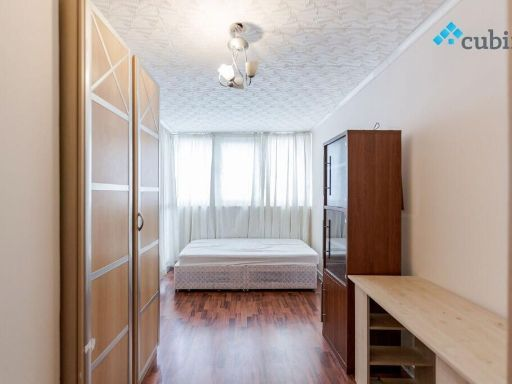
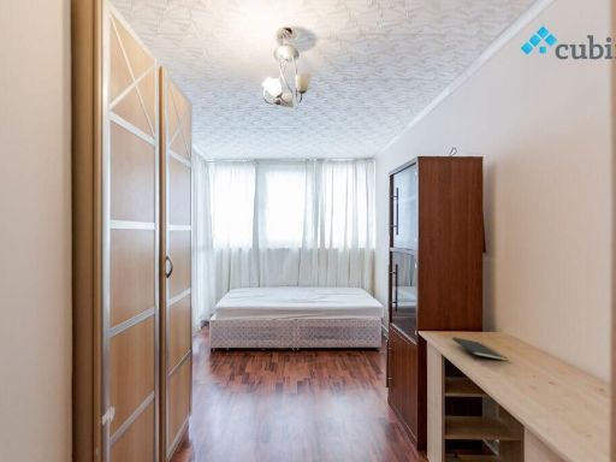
+ notepad [451,336,508,362]
